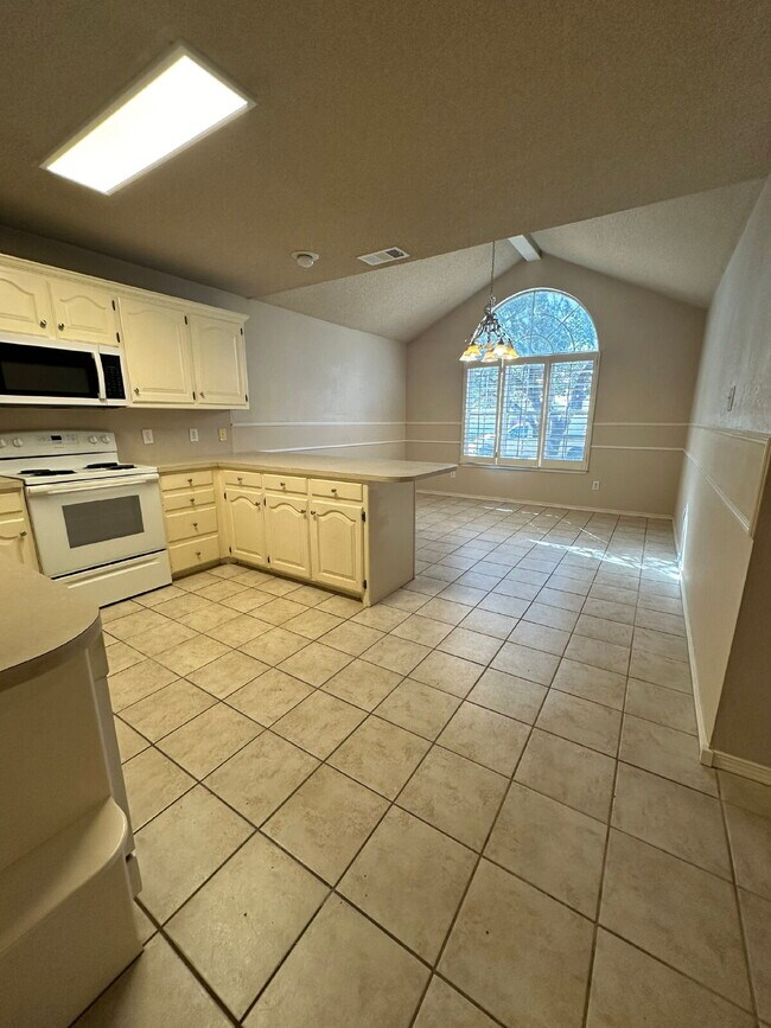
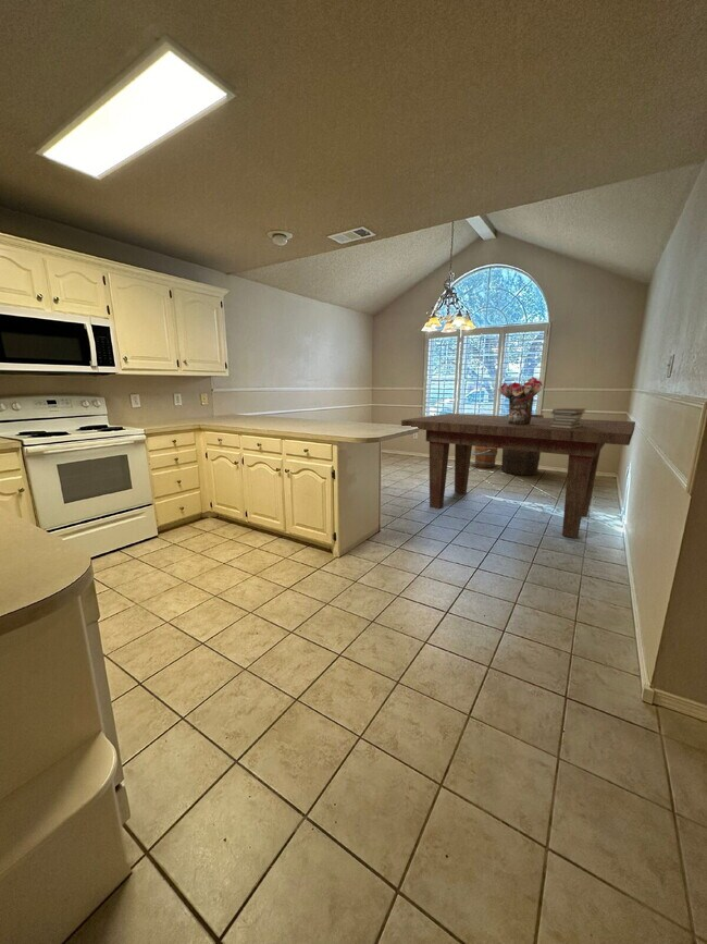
+ bouquet [497,376,543,424]
+ bucket [471,446,498,468]
+ dining table [400,413,636,539]
+ wooden barrel [500,413,545,476]
+ book stack [550,407,587,428]
